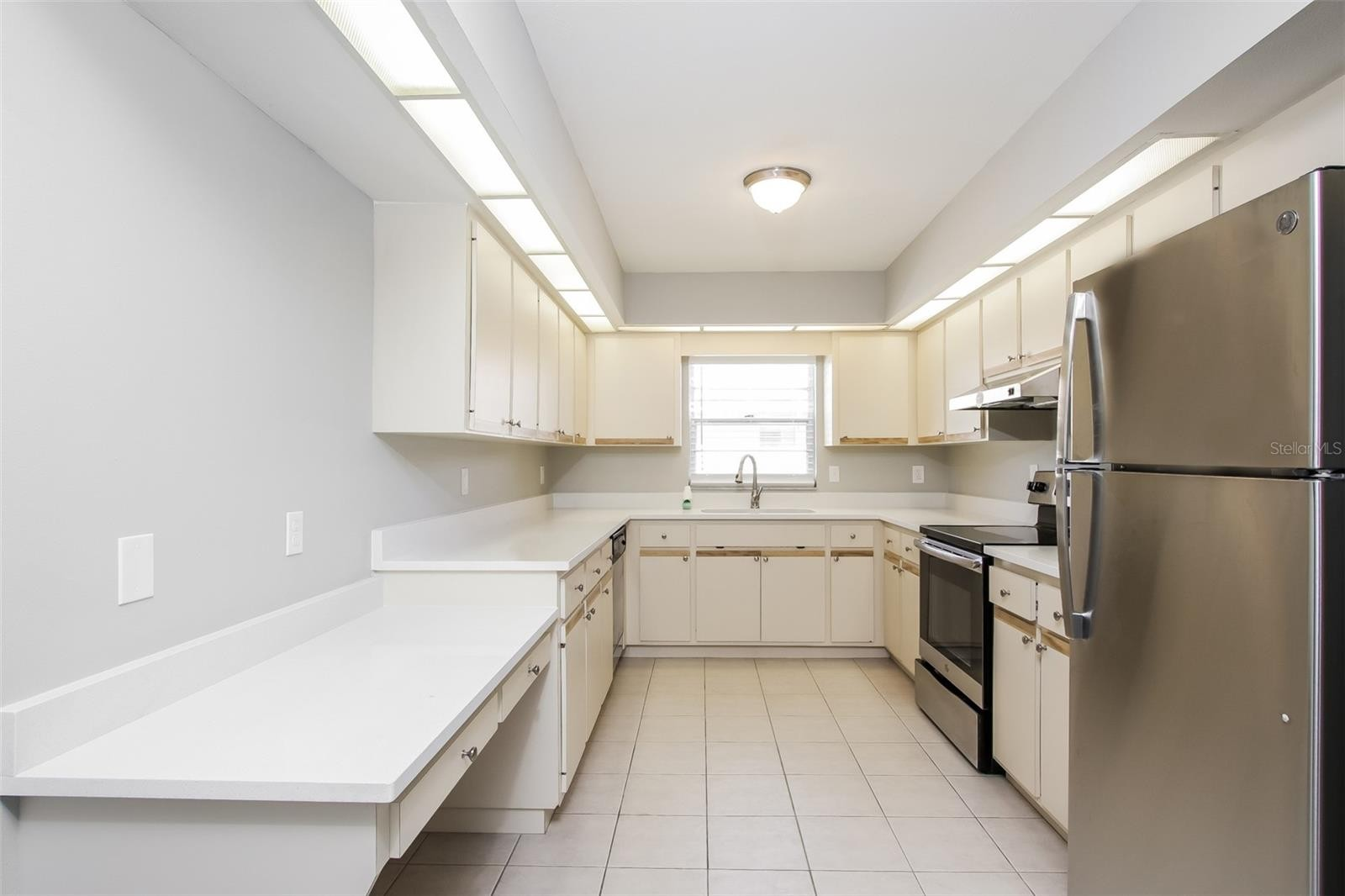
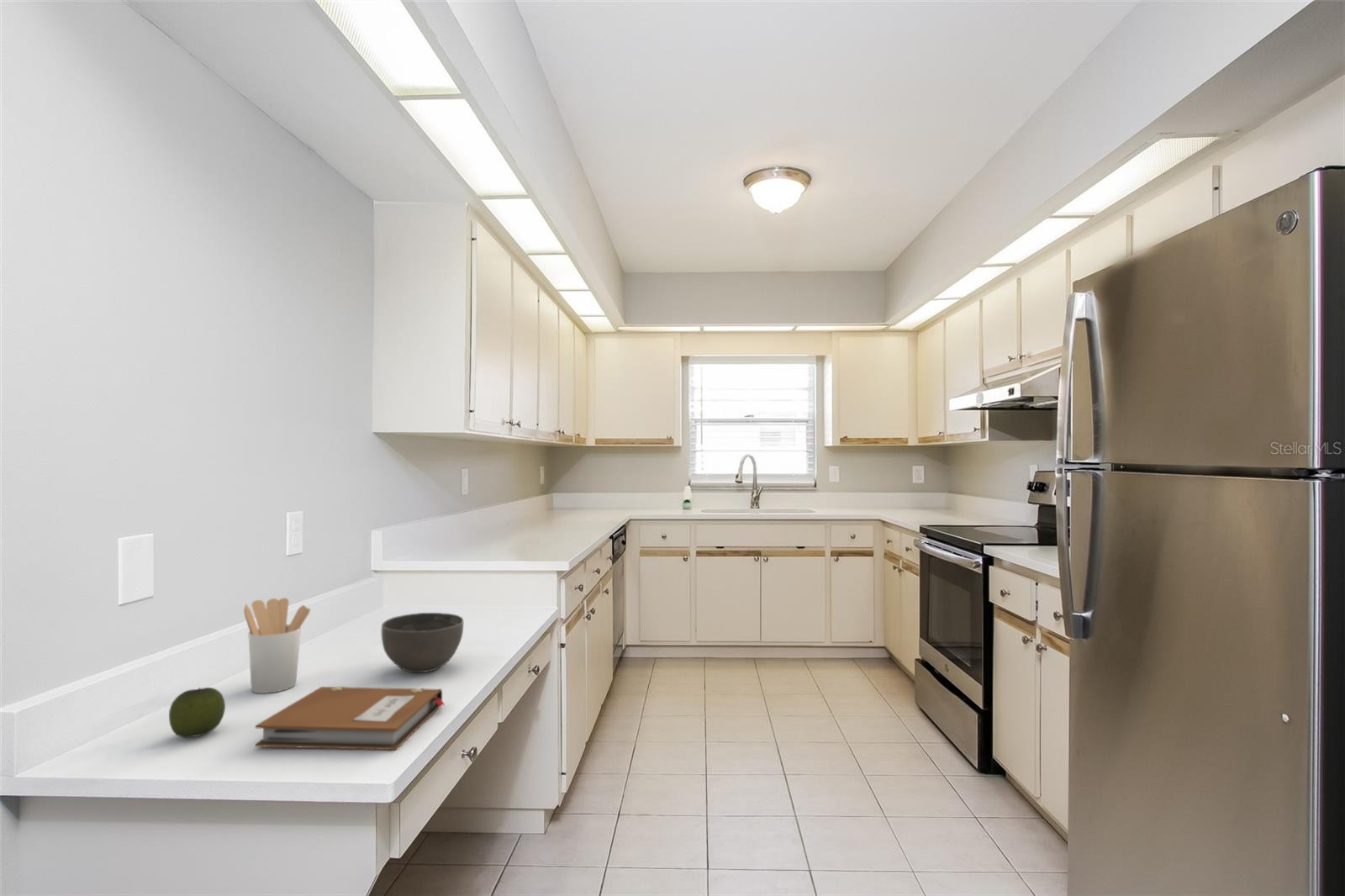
+ bowl [381,612,464,673]
+ apple [168,687,226,739]
+ utensil holder [243,597,311,694]
+ notebook [254,686,446,751]
